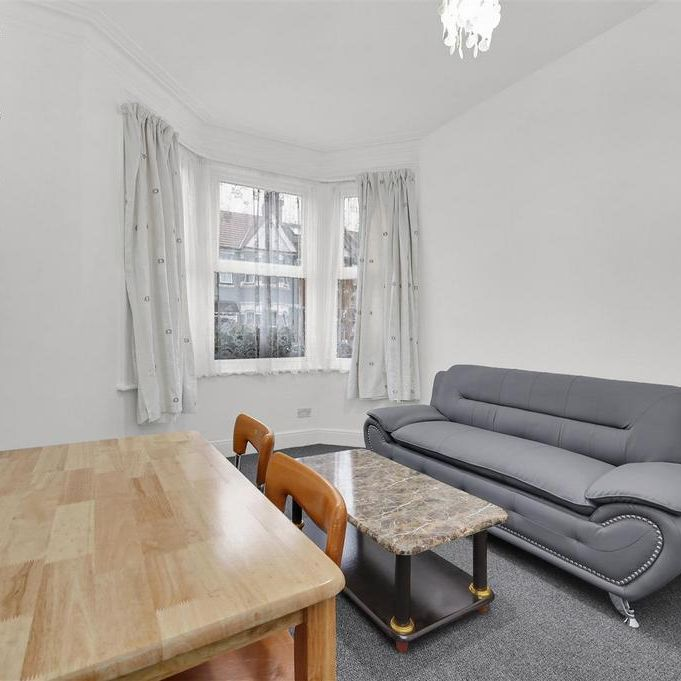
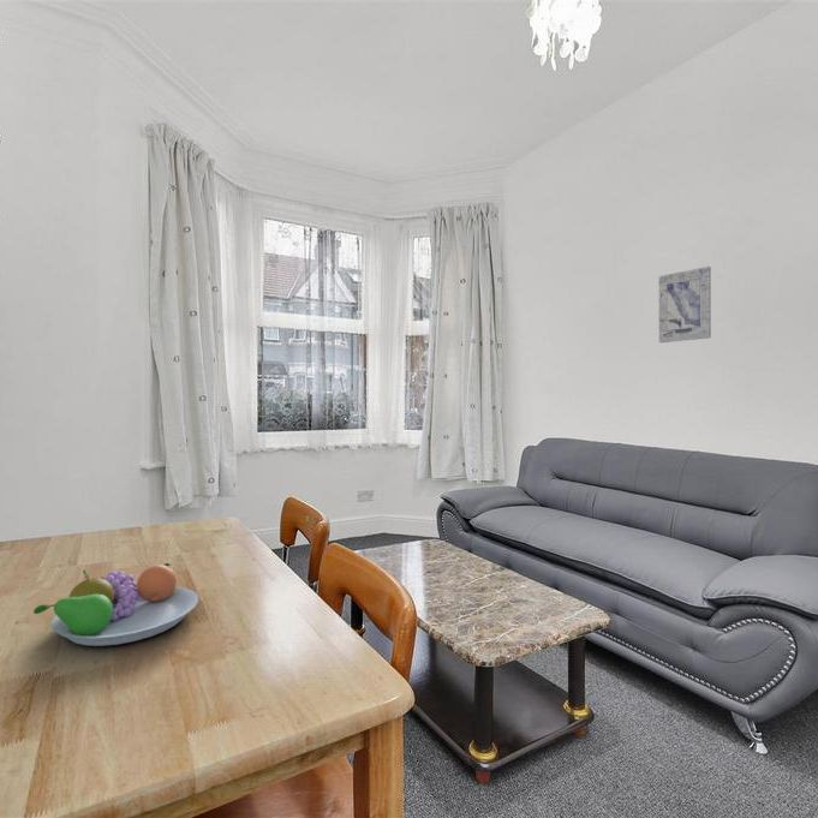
+ wall art [658,265,712,344]
+ fruit bowl [32,562,199,647]
